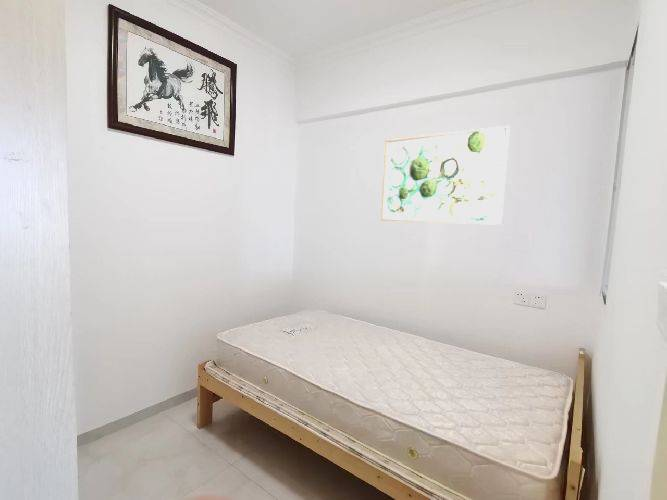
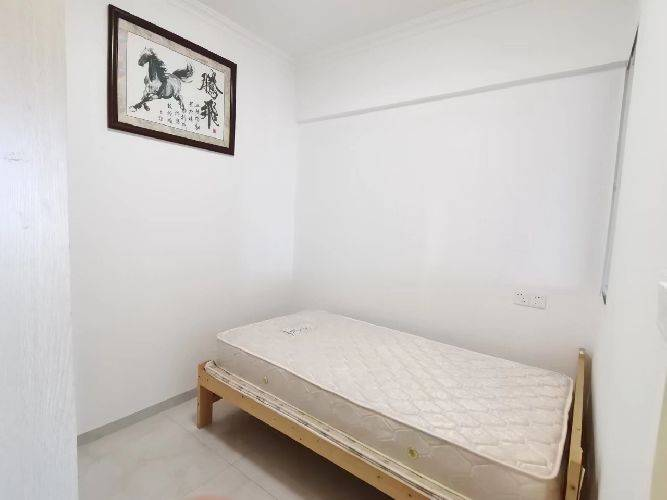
- wall art [380,125,511,226]
